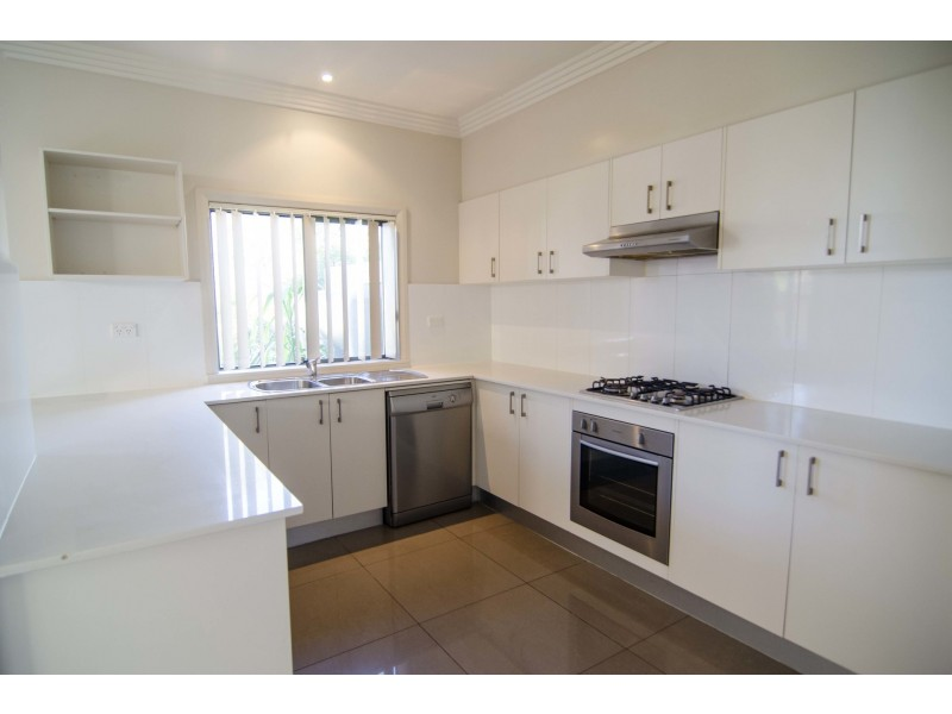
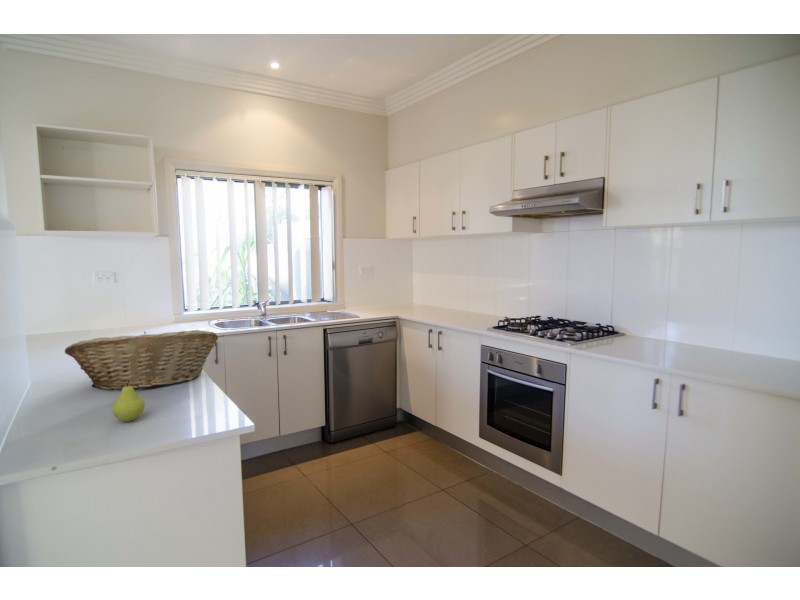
+ fruit basket [64,329,219,391]
+ fruit [111,380,146,422]
